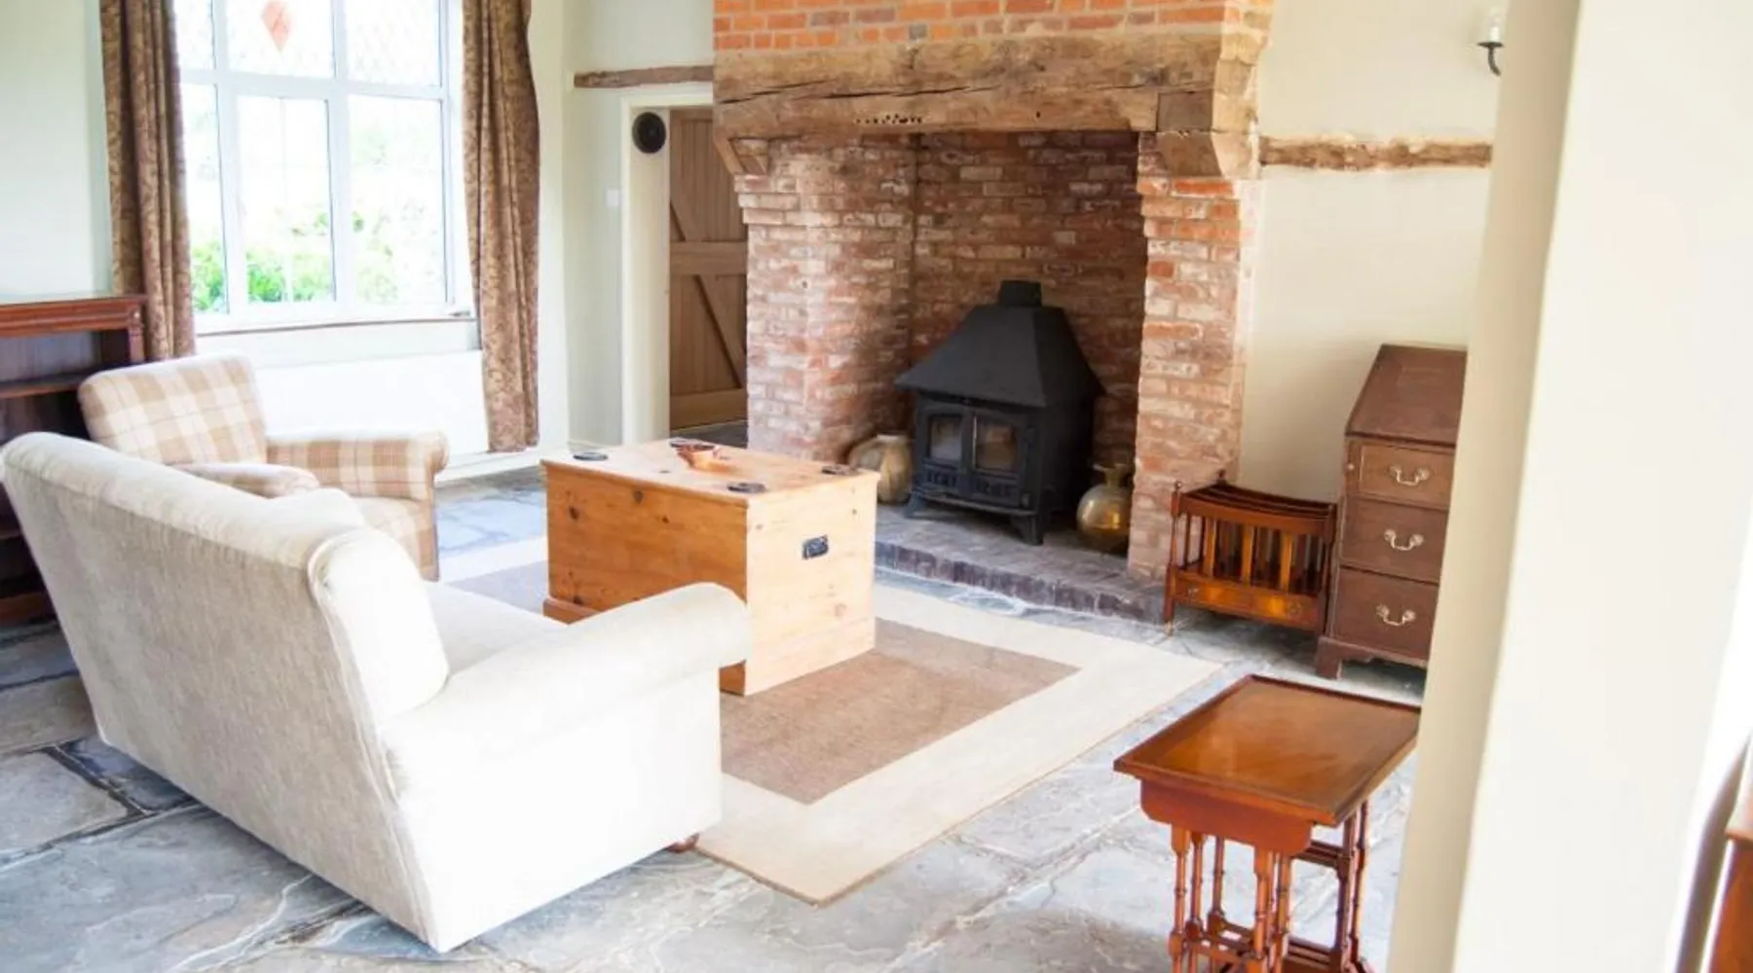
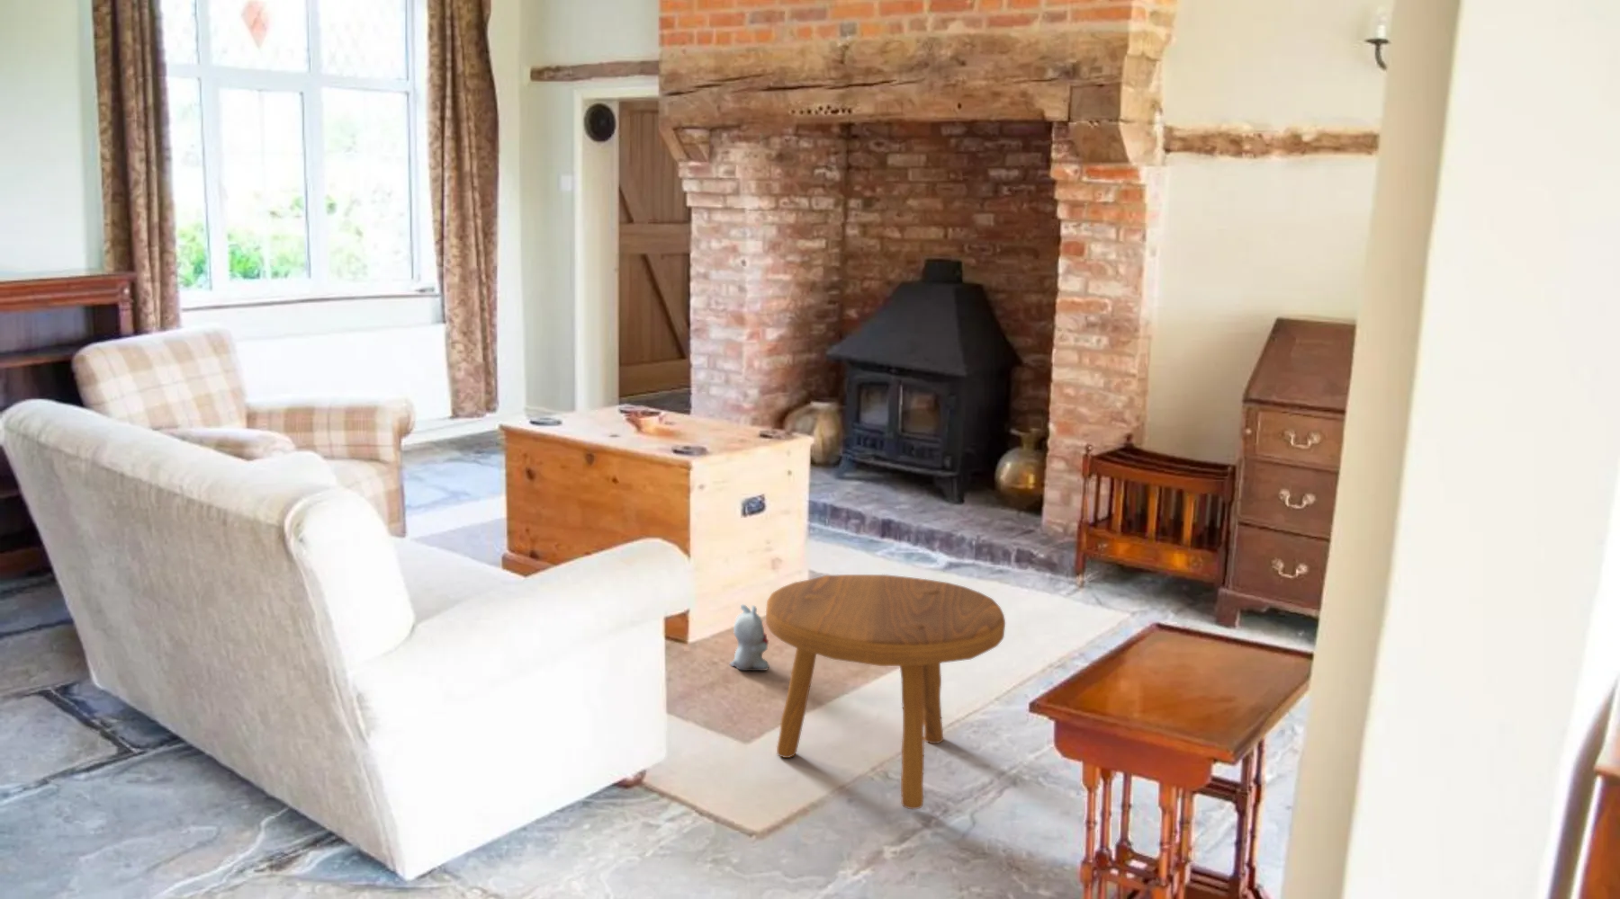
+ plush toy [728,603,770,672]
+ footstool [765,574,1006,810]
